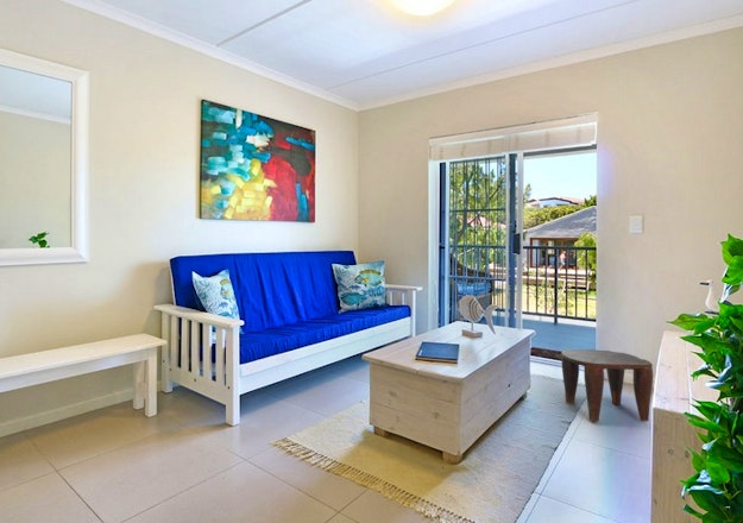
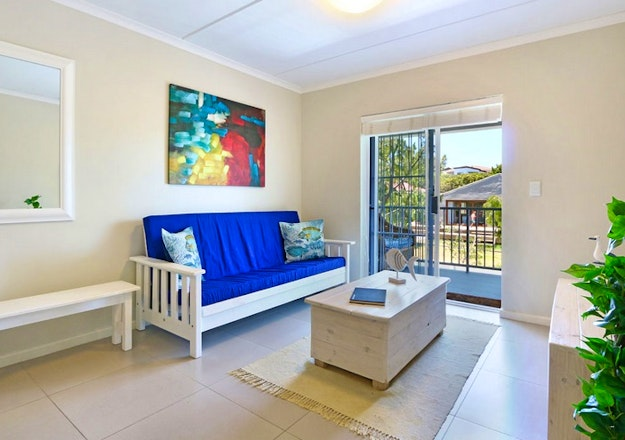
- stool [560,348,654,423]
